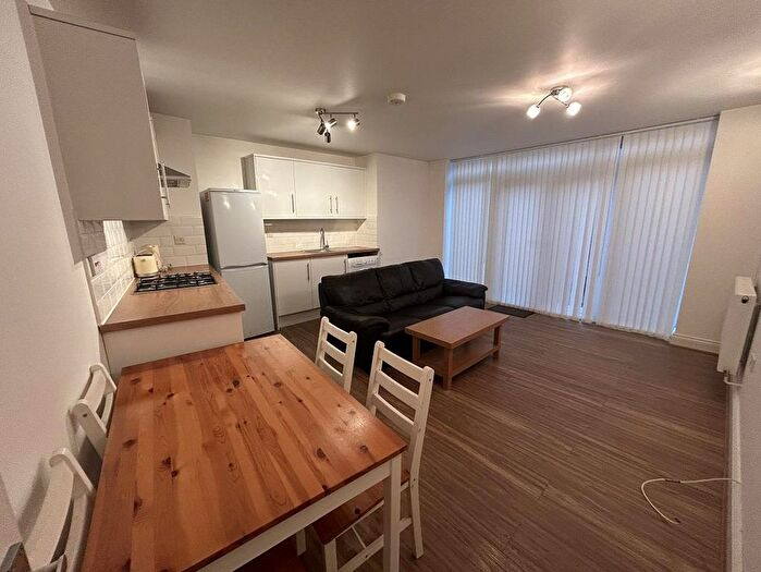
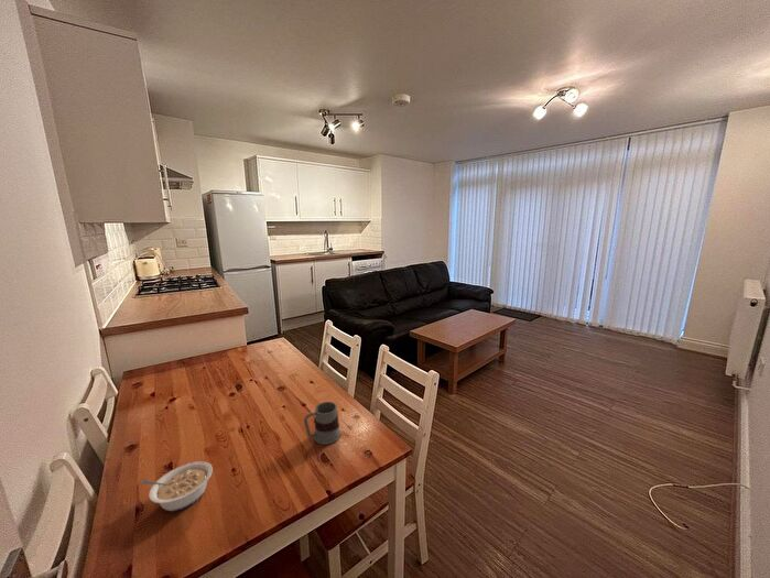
+ legume [140,460,214,512]
+ mug [303,401,341,446]
